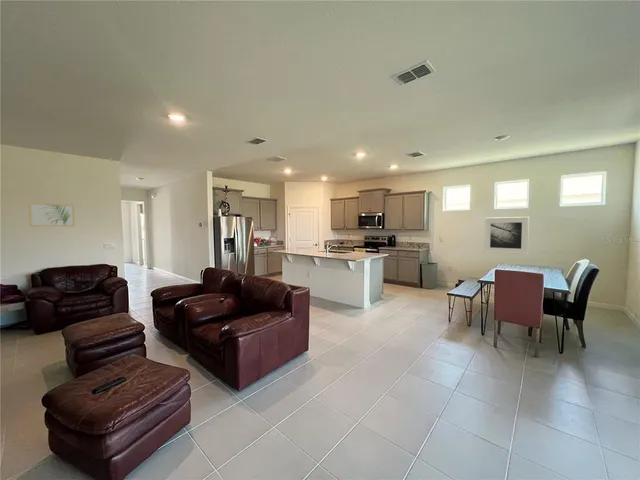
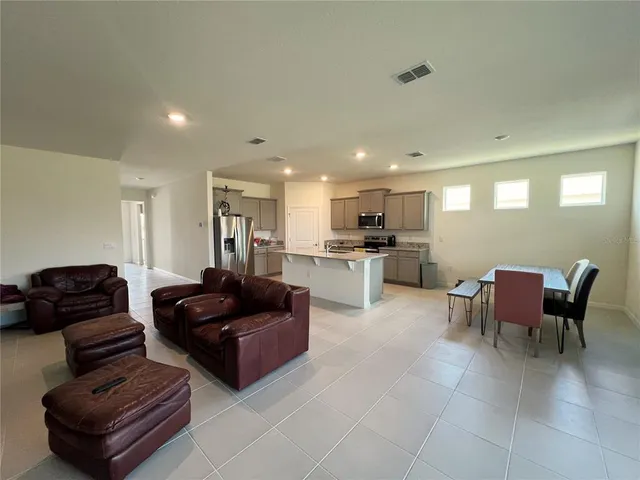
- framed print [483,216,530,255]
- wall art [28,202,76,228]
